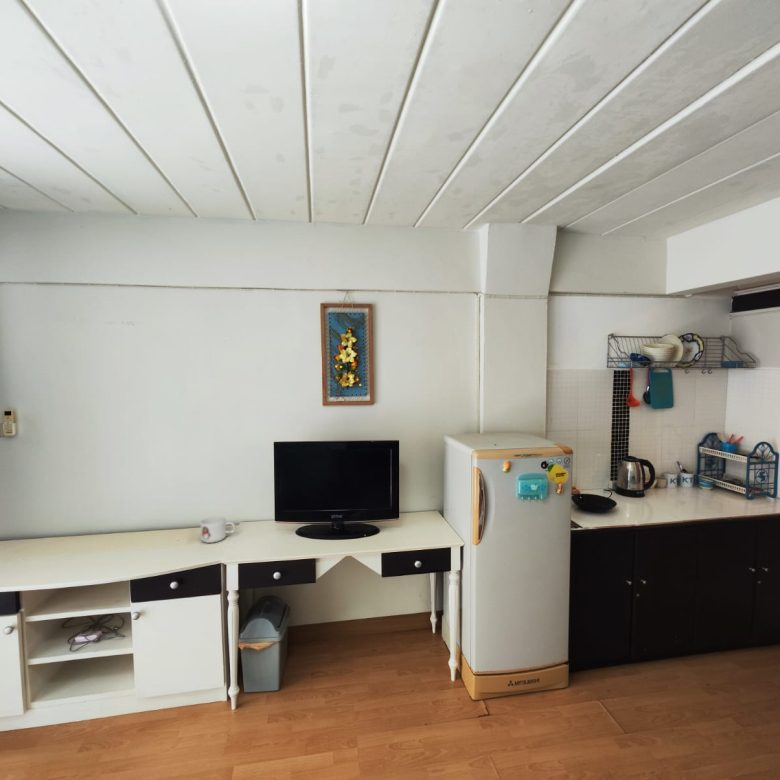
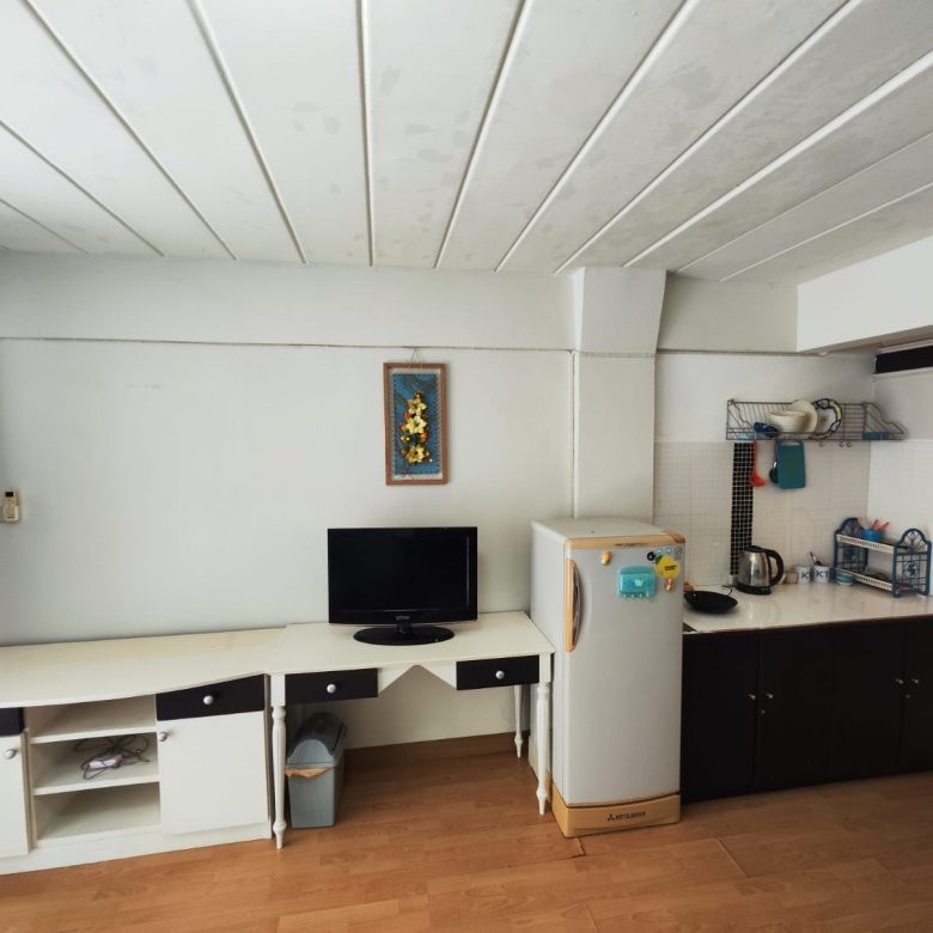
- mug [200,515,236,544]
